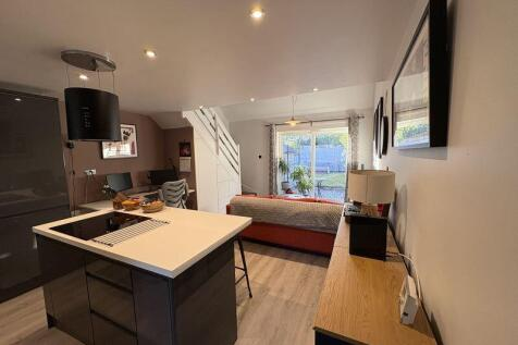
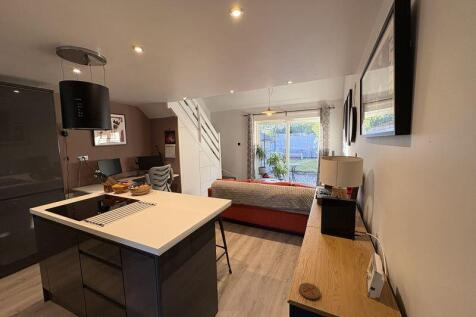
+ coaster [298,282,322,300]
